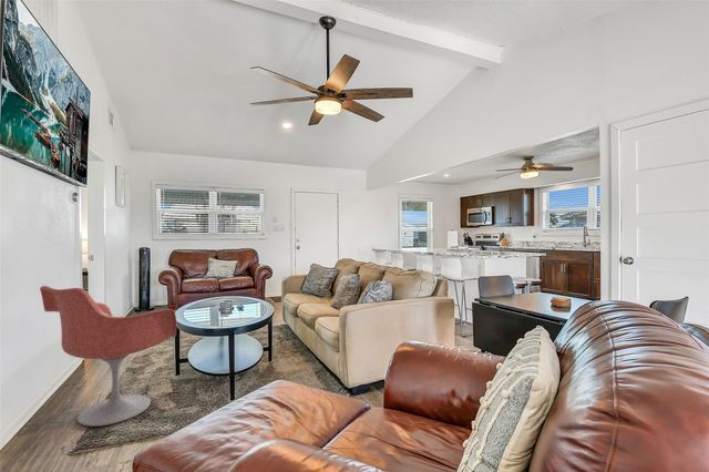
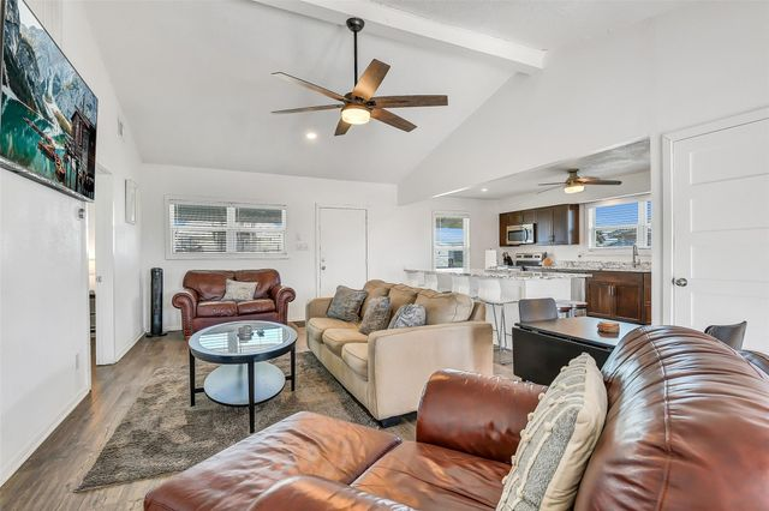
- armchair [39,285,177,428]
